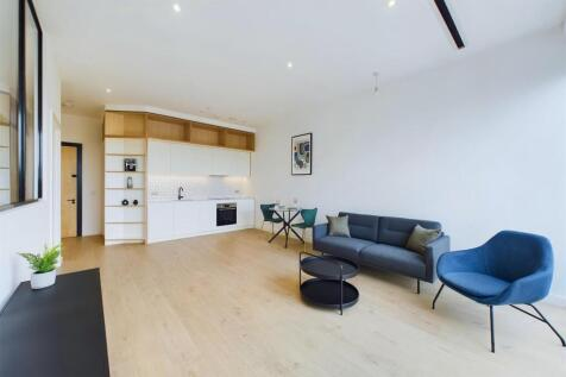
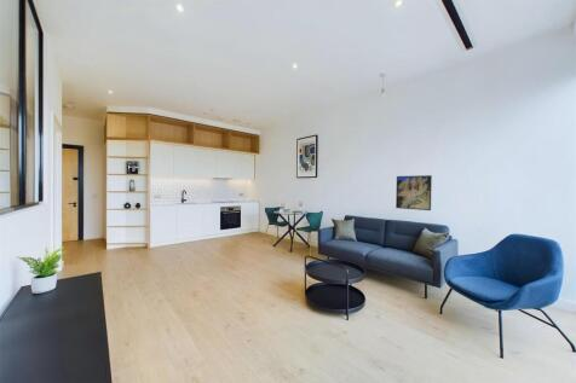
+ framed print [394,174,433,211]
